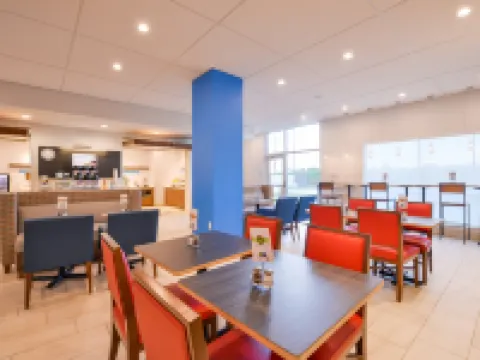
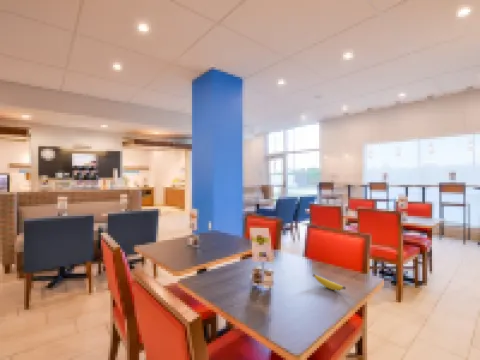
+ banana [312,273,347,292]
